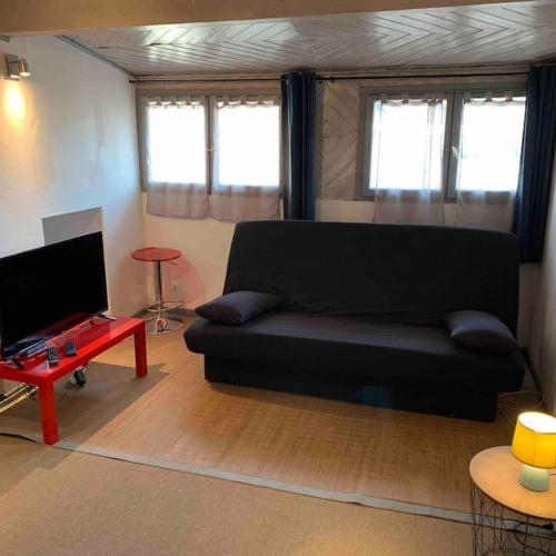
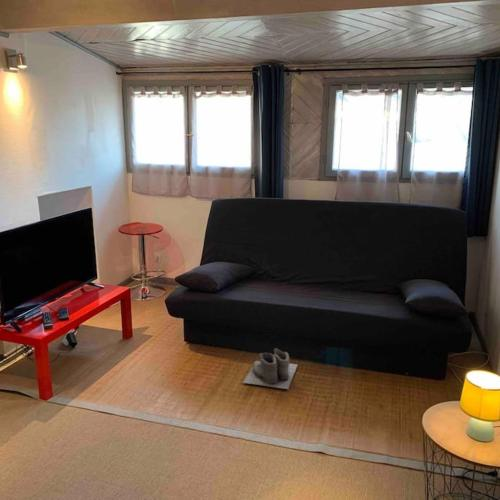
+ boots [242,347,298,390]
